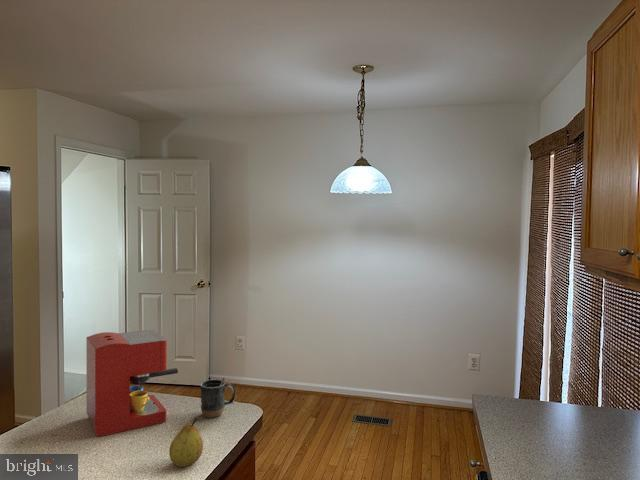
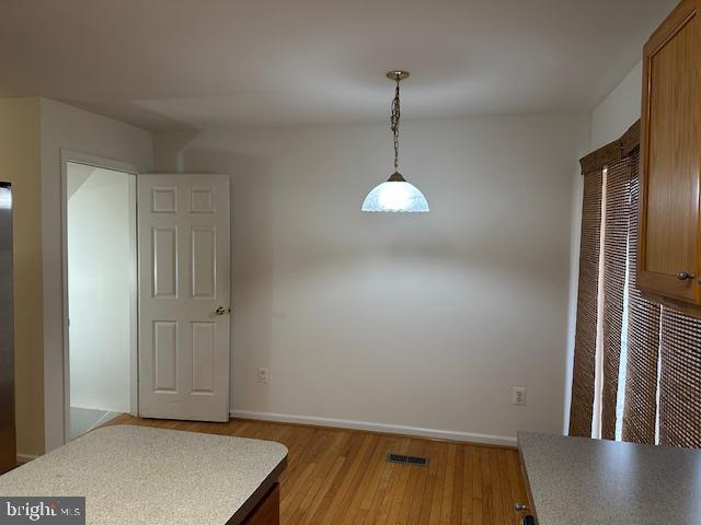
- coffee maker [85,329,179,437]
- fruit [168,417,204,468]
- mug [199,377,236,419]
